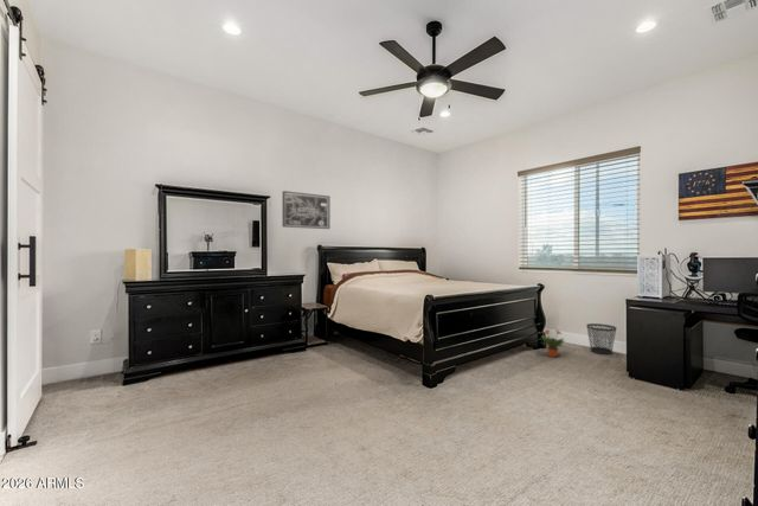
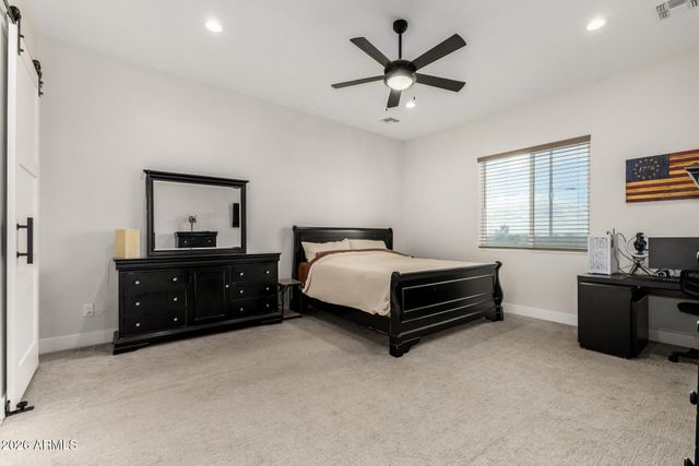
- potted plant [540,328,565,358]
- wall art [282,190,330,230]
- wastebasket [585,322,617,356]
